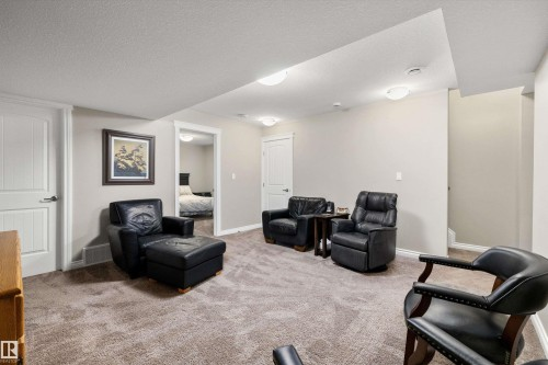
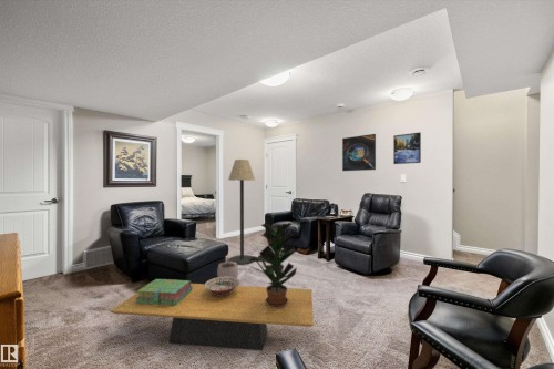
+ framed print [392,131,422,165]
+ coffee table [109,283,315,351]
+ plant pot [216,256,239,279]
+ potted plant [247,221,298,308]
+ stack of books [135,278,192,306]
+ floor lamp [227,158,256,266]
+ decorative bowl [204,276,240,296]
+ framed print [341,133,377,172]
